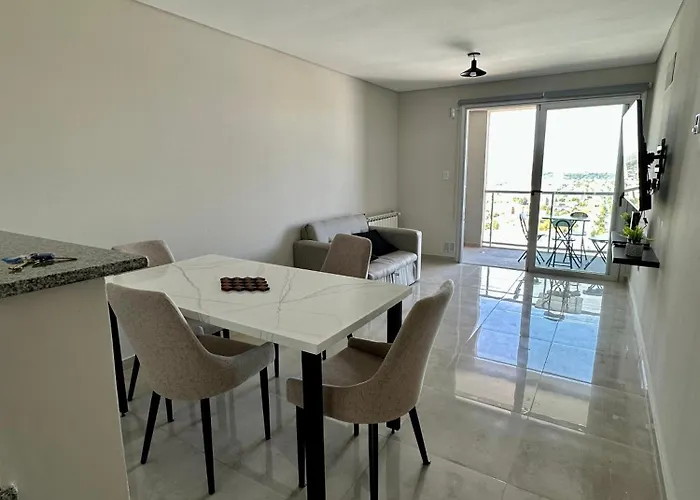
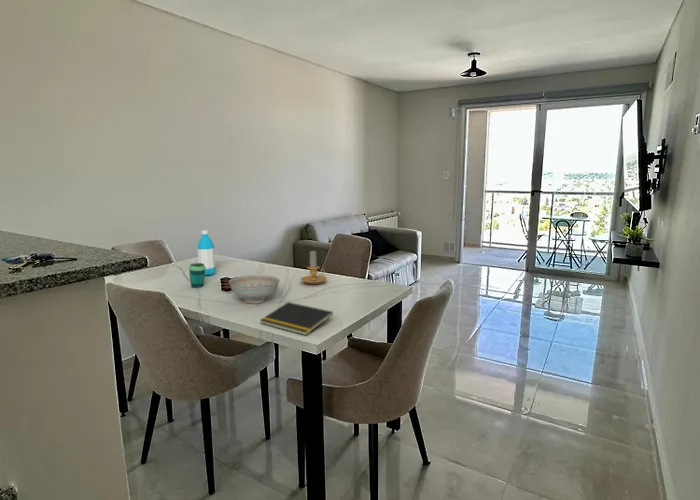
+ notepad [259,301,334,336]
+ candle [299,250,328,285]
+ water bottle [196,229,217,276]
+ cup [188,262,206,289]
+ decorative bowl [228,274,280,305]
